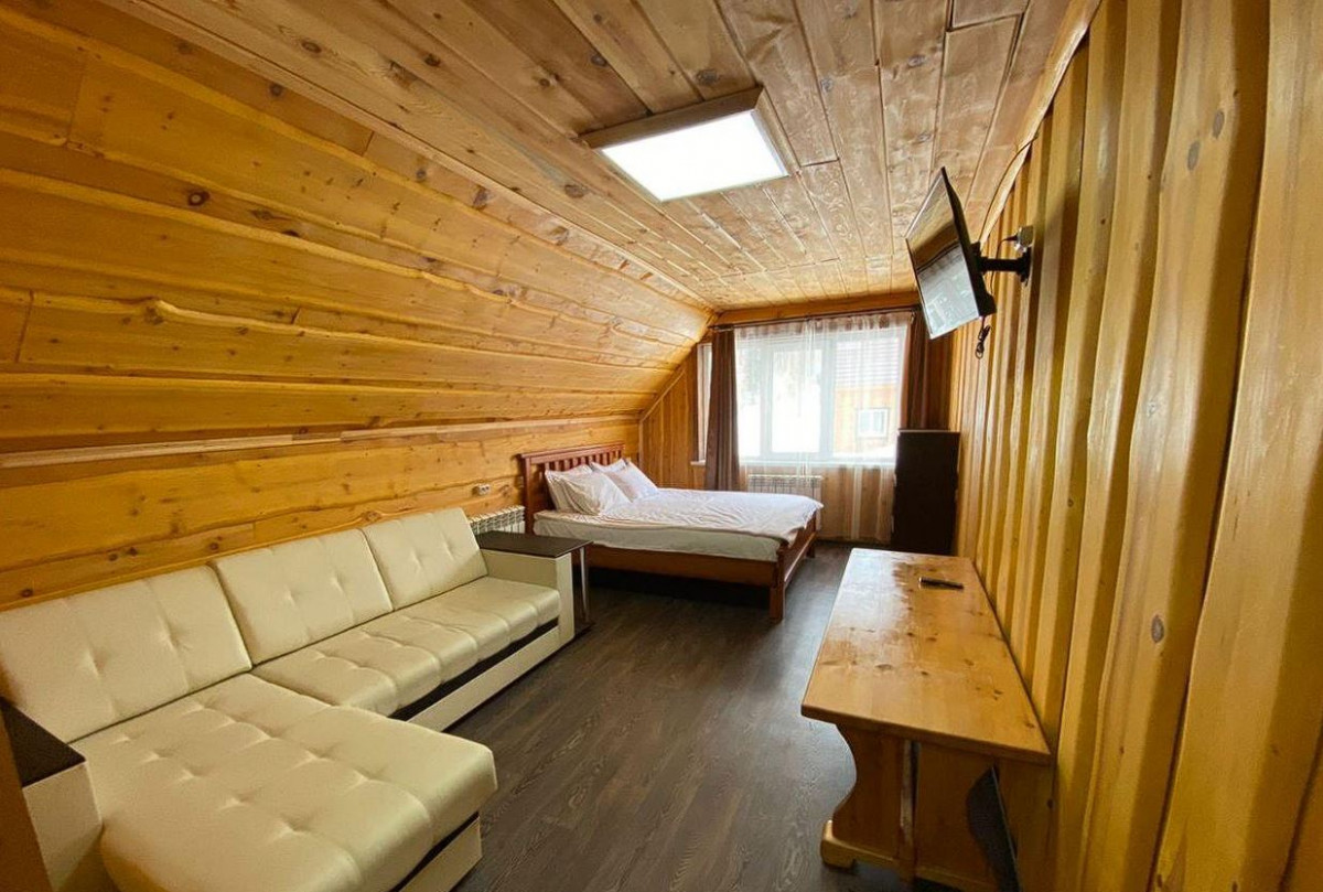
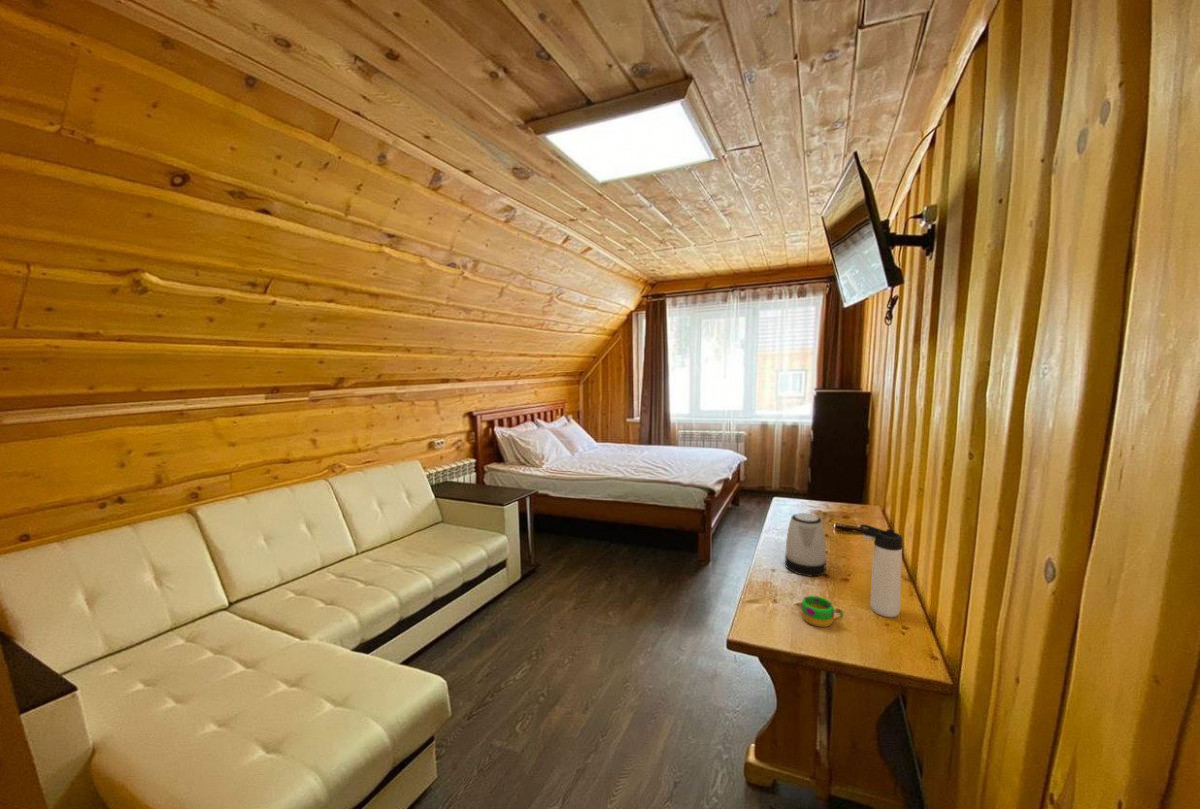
+ thermos bottle [859,523,903,618]
+ mug [800,595,844,628]
+ kettle [784,512,827,577]
